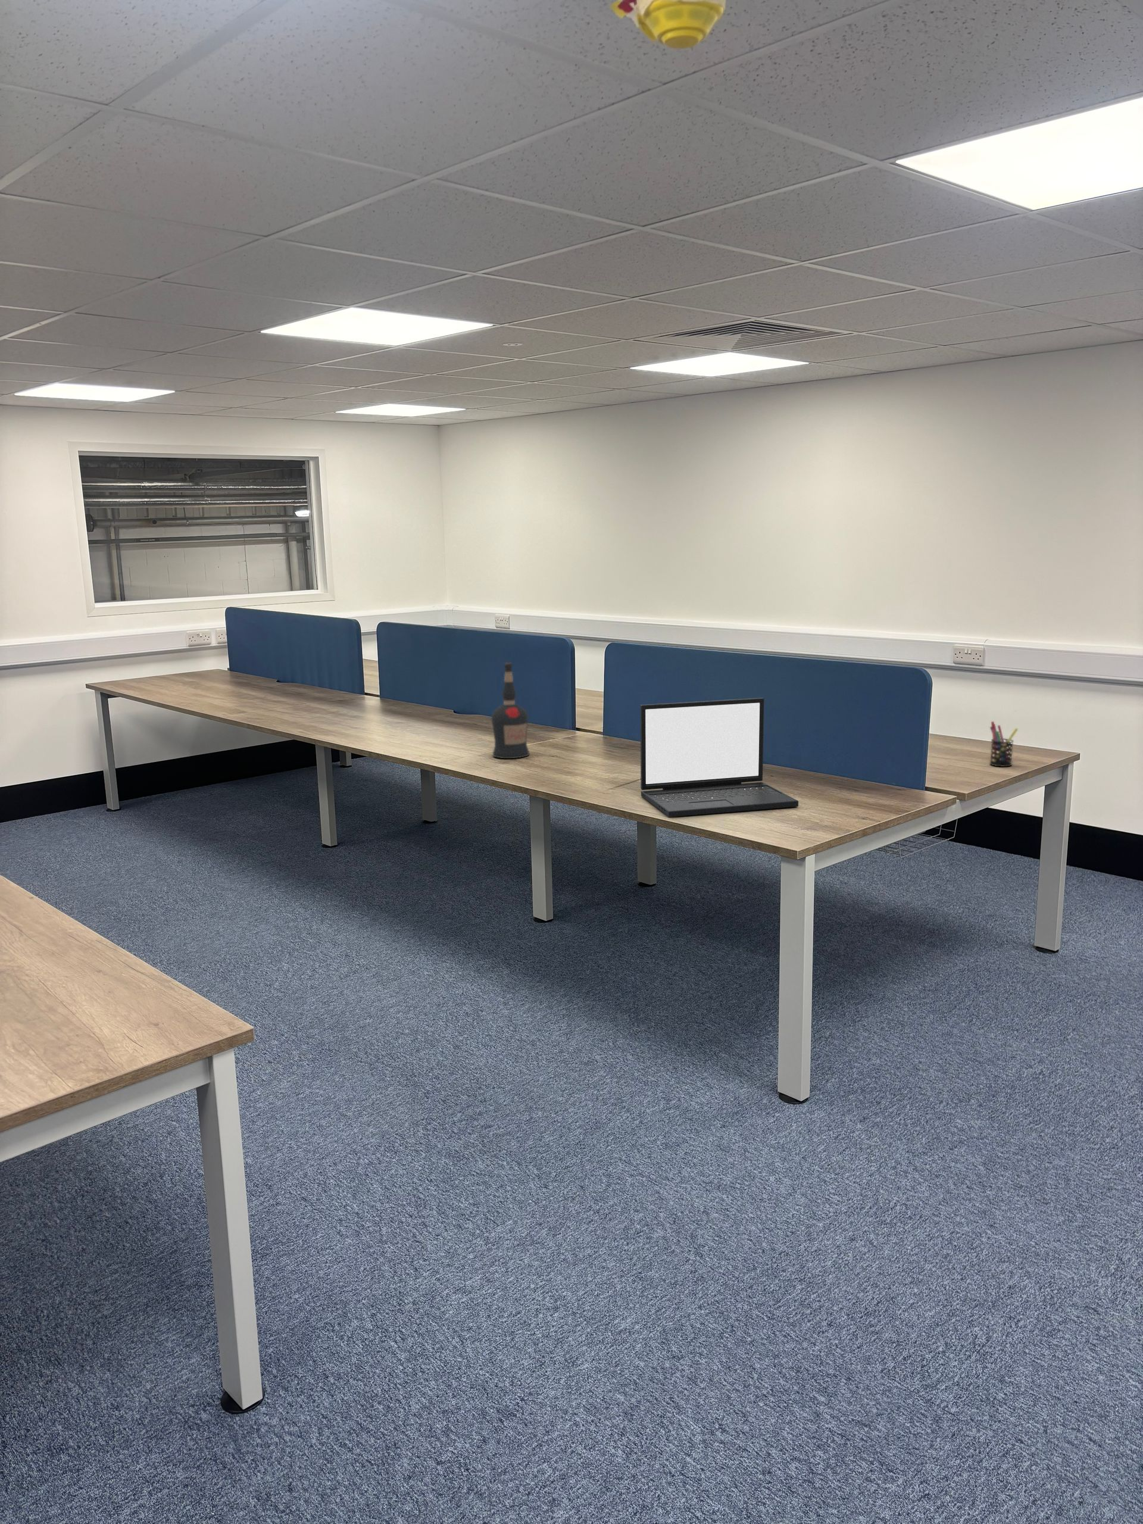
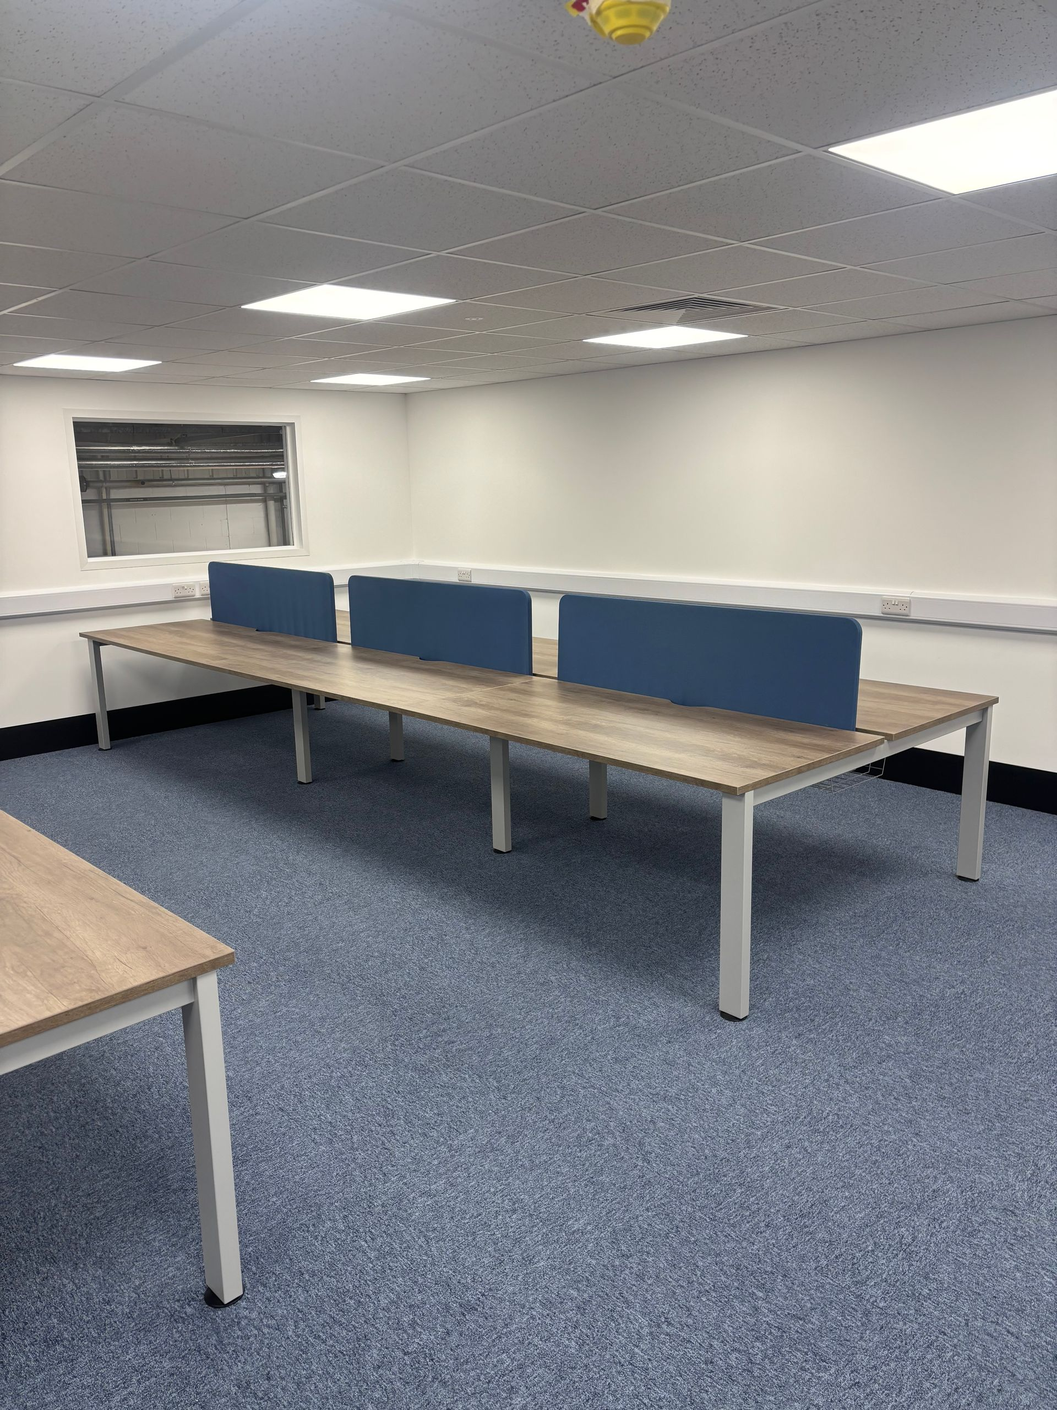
- pen holder [989,721,1018,767]
- laptop [640,697,798,818]
- liquor bottle [491,662,529,760]
